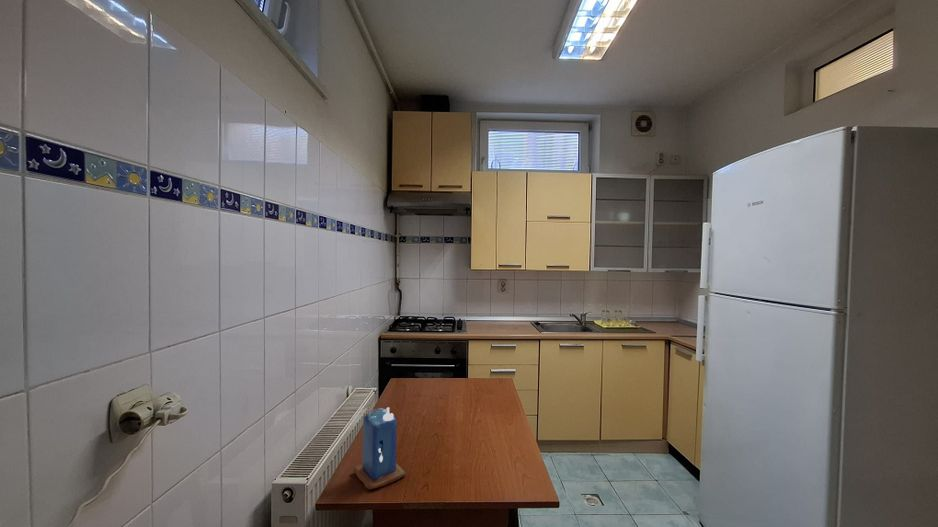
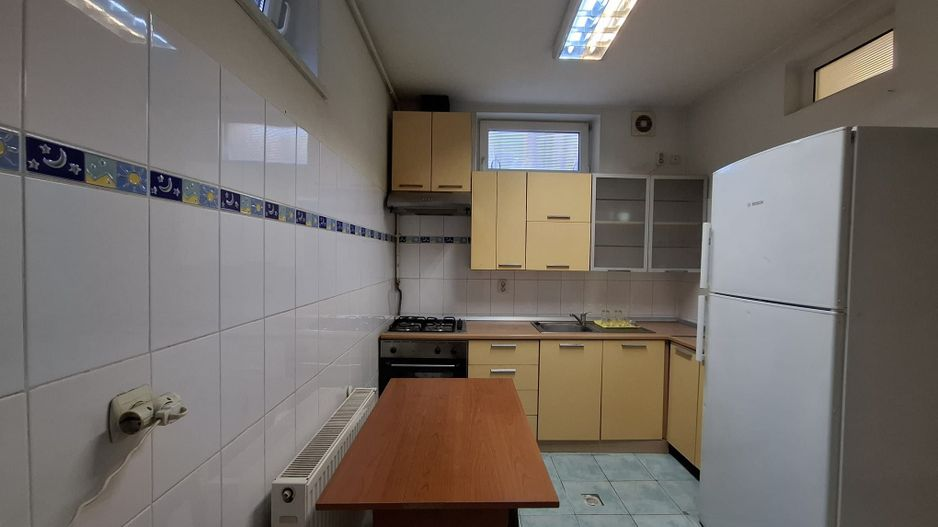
- candle [352,406,407,490]
